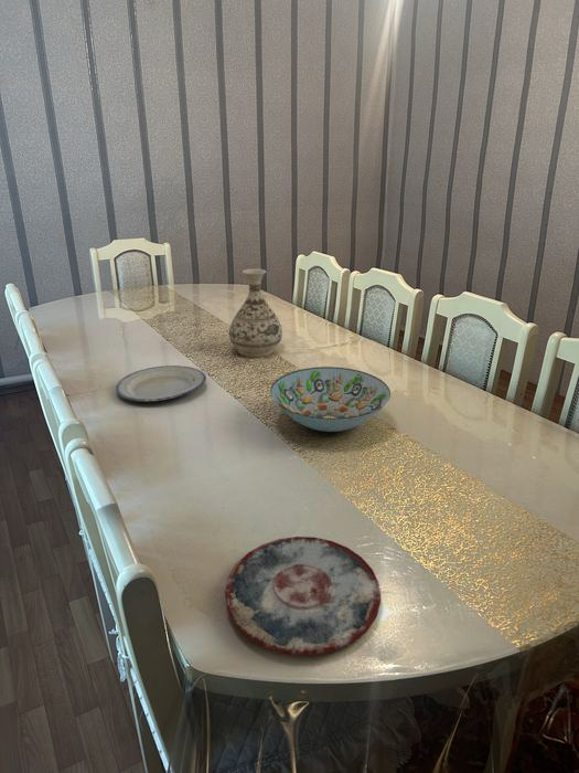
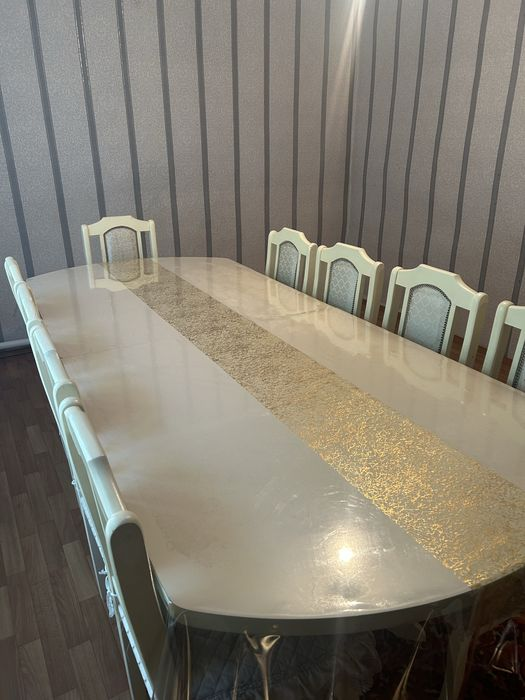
- plate [115,364,207,402]
- vase [228,268,283,358]
- plate [224,536,382,657]
- decorative bowl [269,366,392,433]
